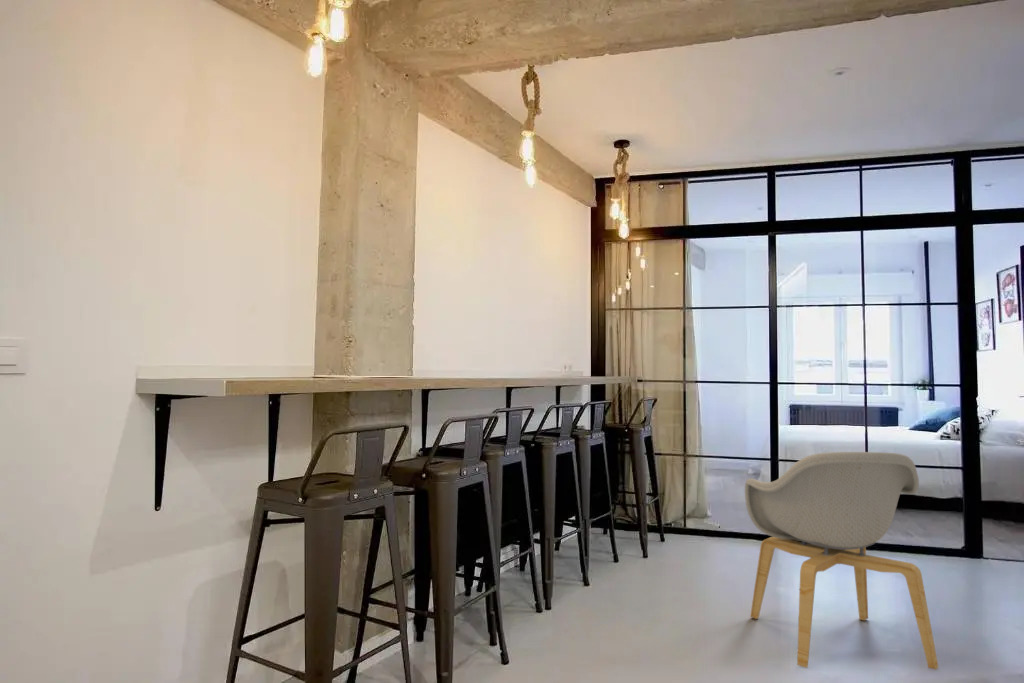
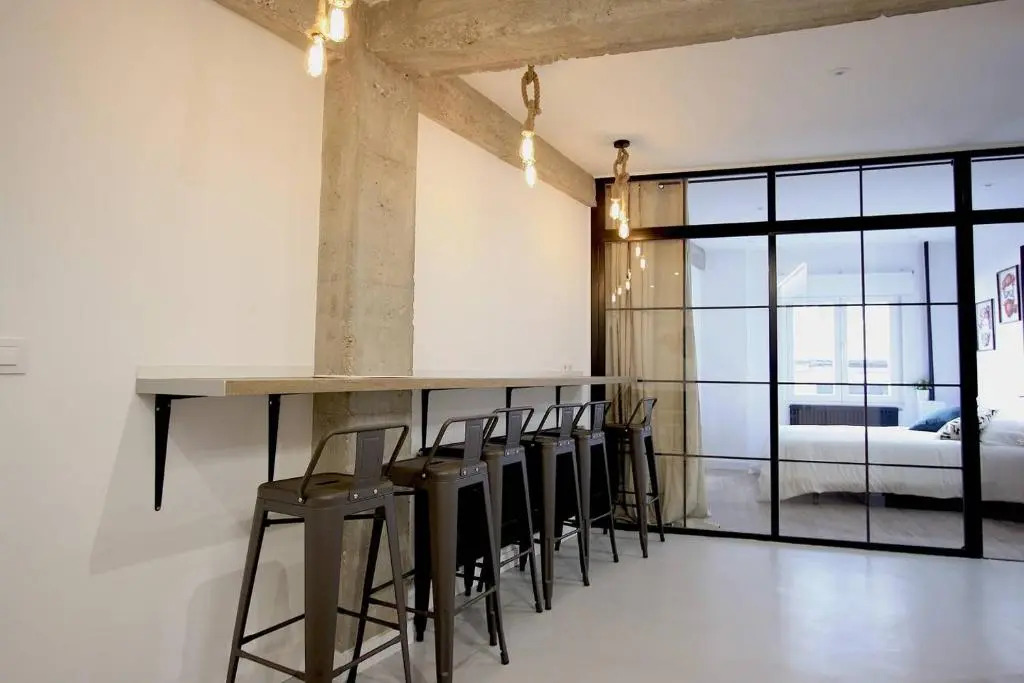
- armchair [744,451,939,671]
